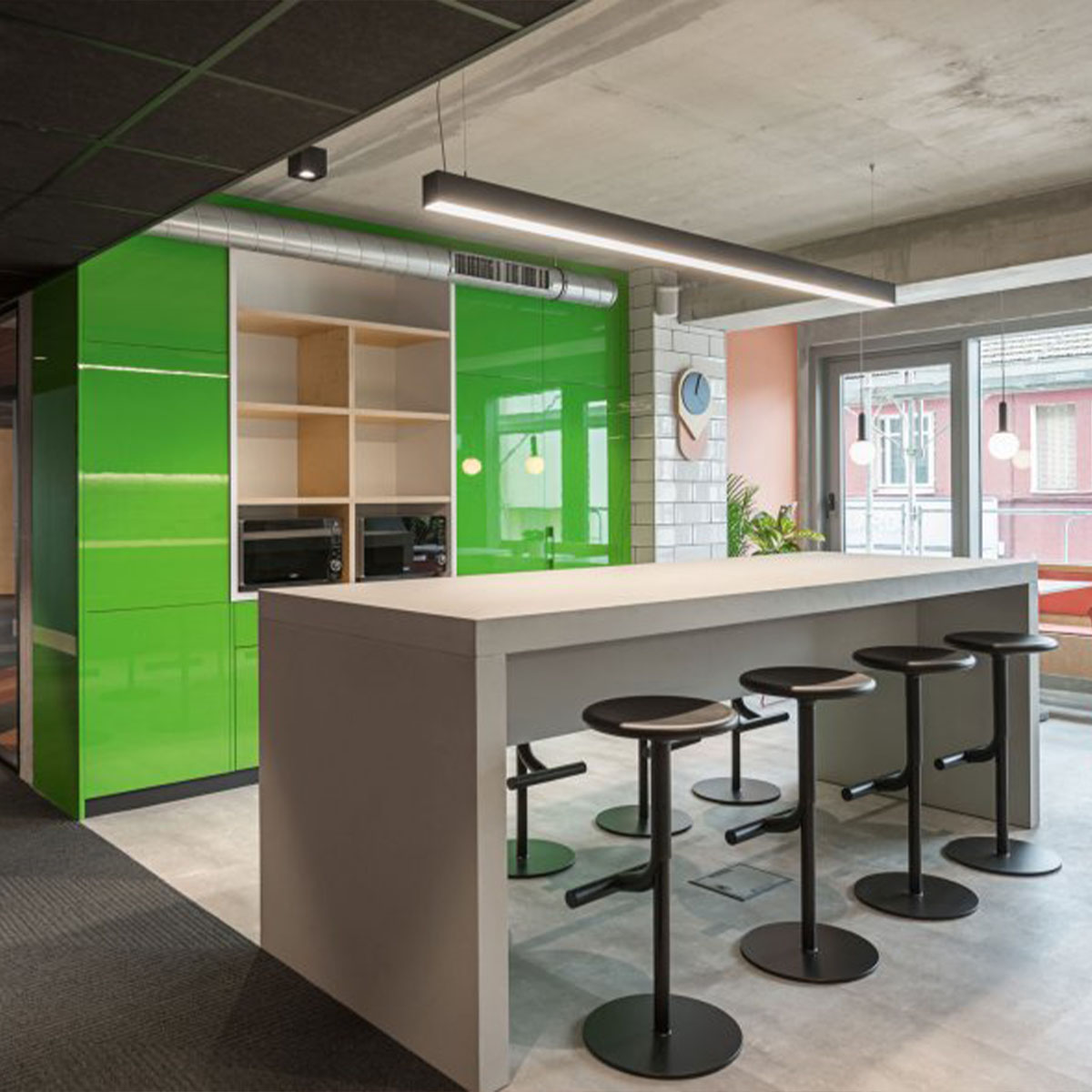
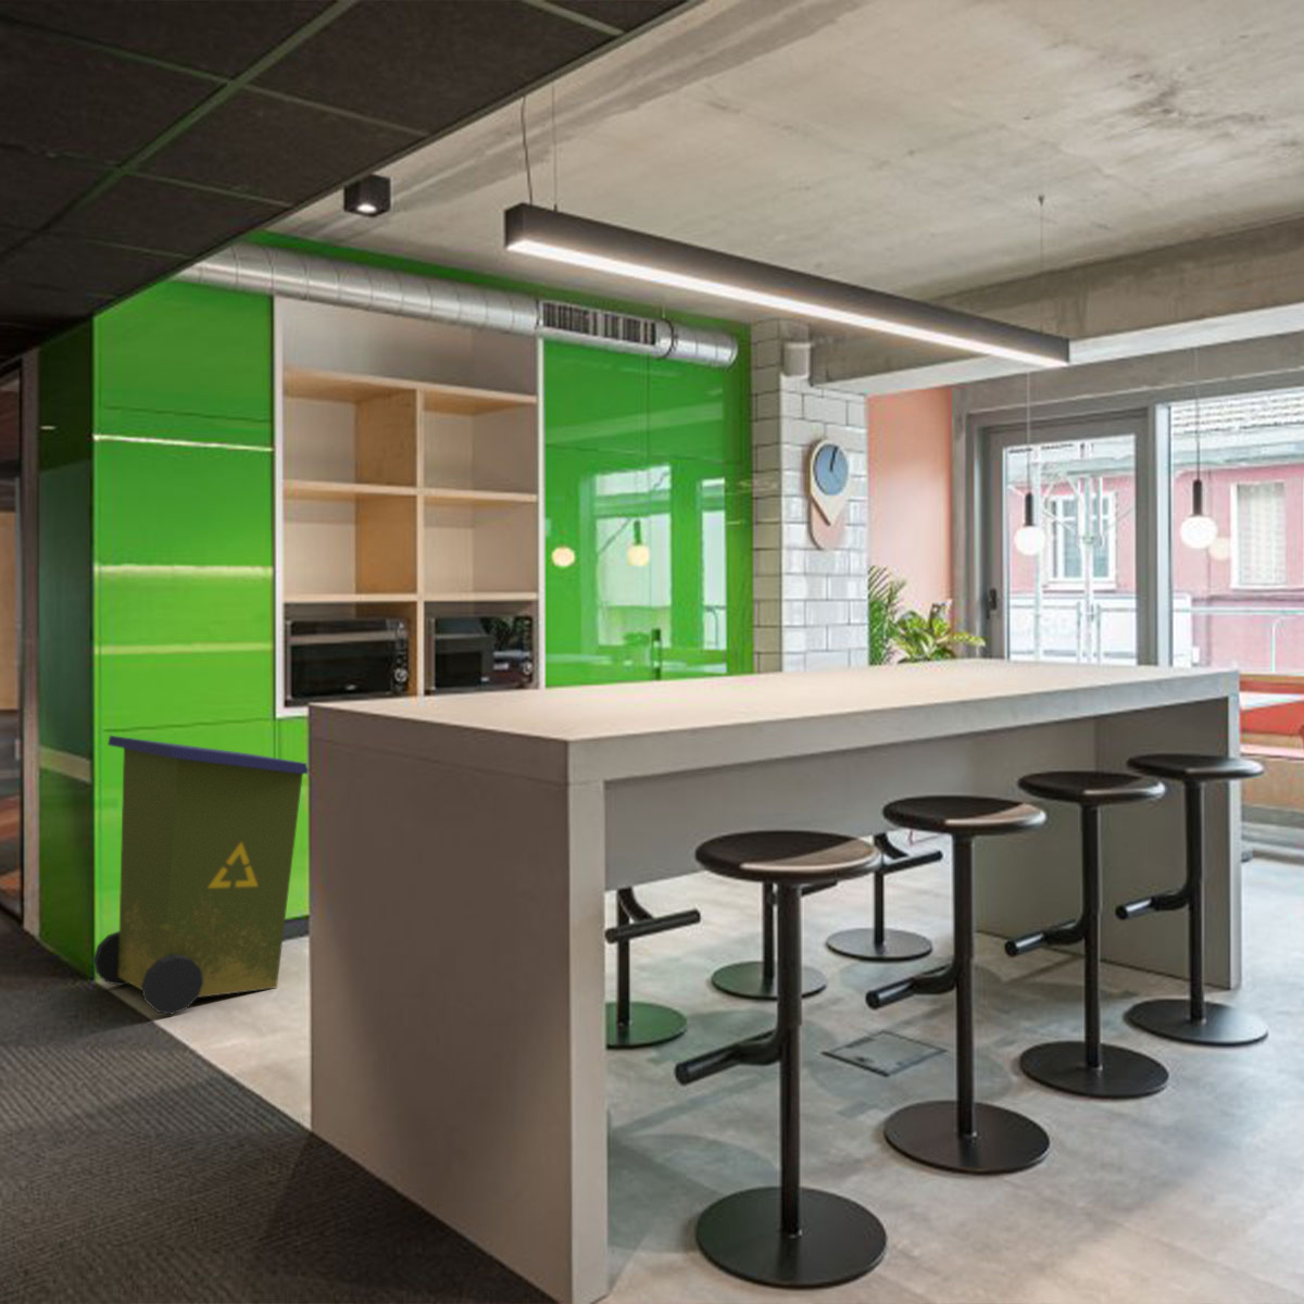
+ recycling bin [92,734,308,1016]
